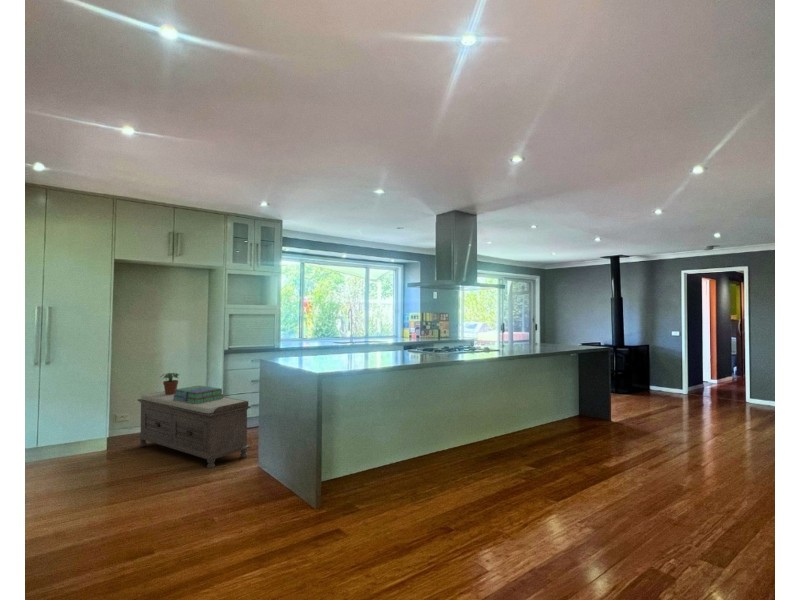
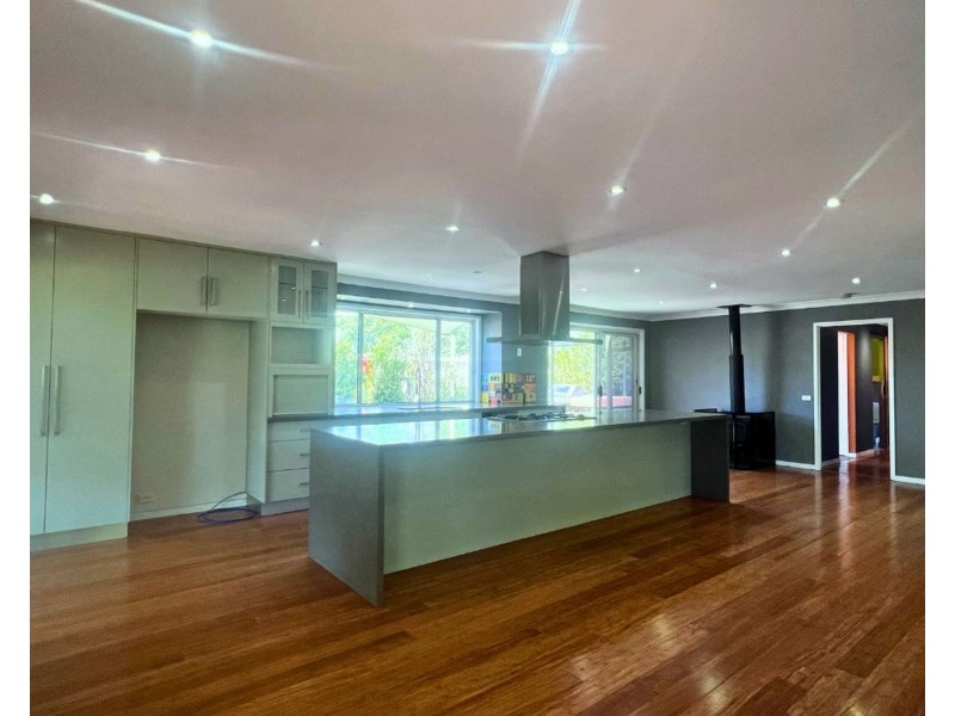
- stack of books [173,384,225,404]
- bench [136,390,252,469]
- potted plant [158,372,181,395]
